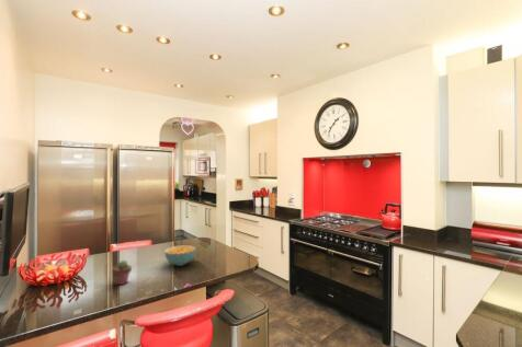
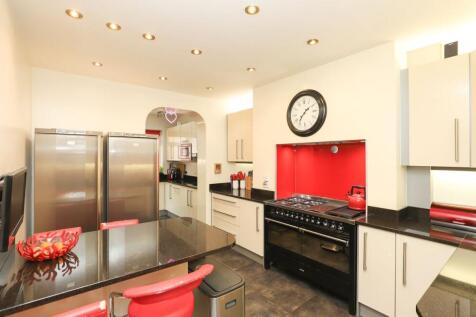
- cereal bowl [163,244,197,267]
- potted succulent [112,259,133,286]
